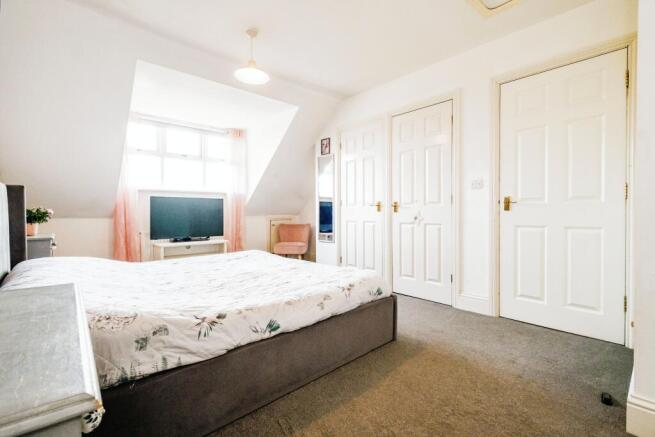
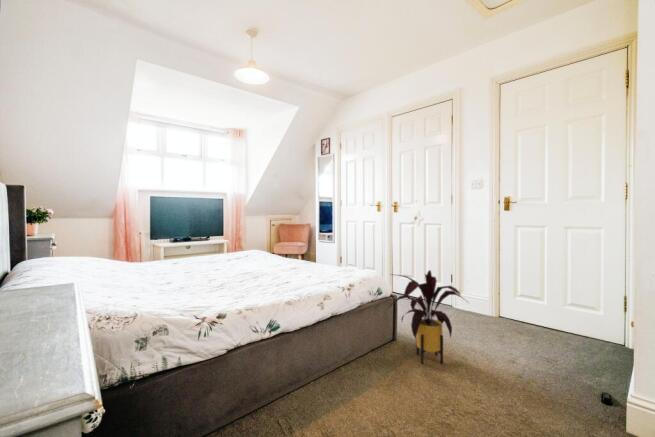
+ house plant [385,269,470,365]
